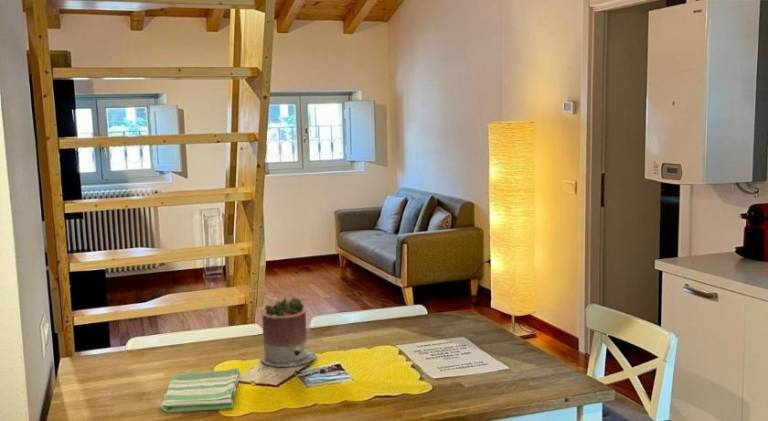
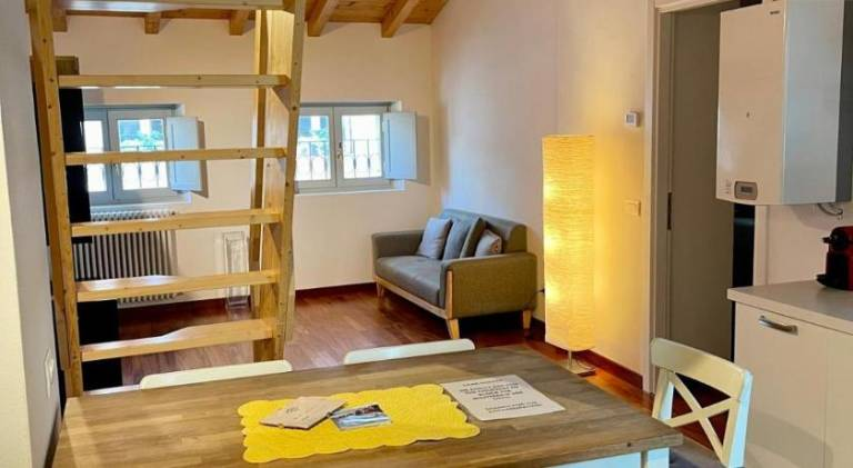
- succulent planter [259,296,317,368]
- dish towel [160,367,241,413]
